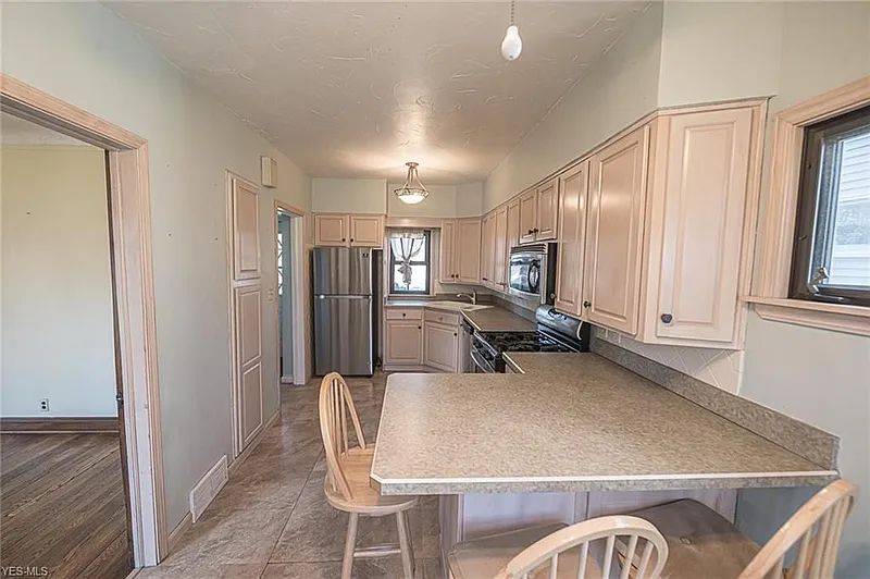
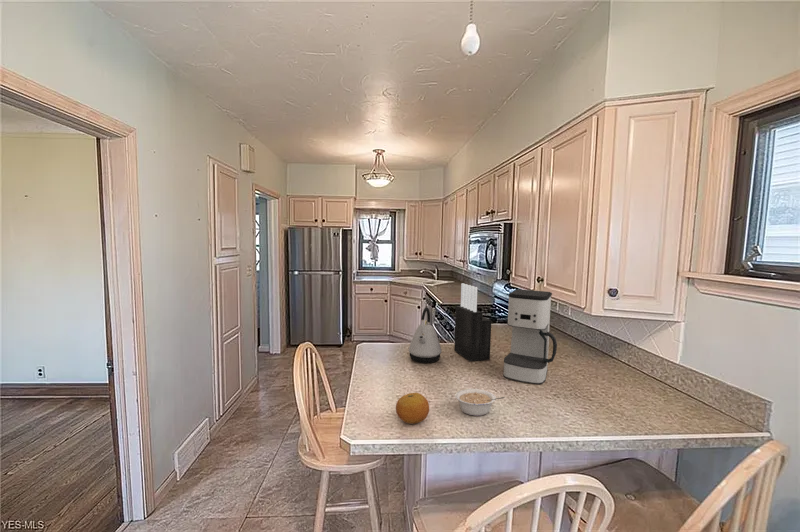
+ knife block [453,282,492,363]
+ legume [454,388,506,417]
+ coffee maker [502,288,558,385]
+ fruit [395,392,430,425]
+ kettle [407,307,443,364]
